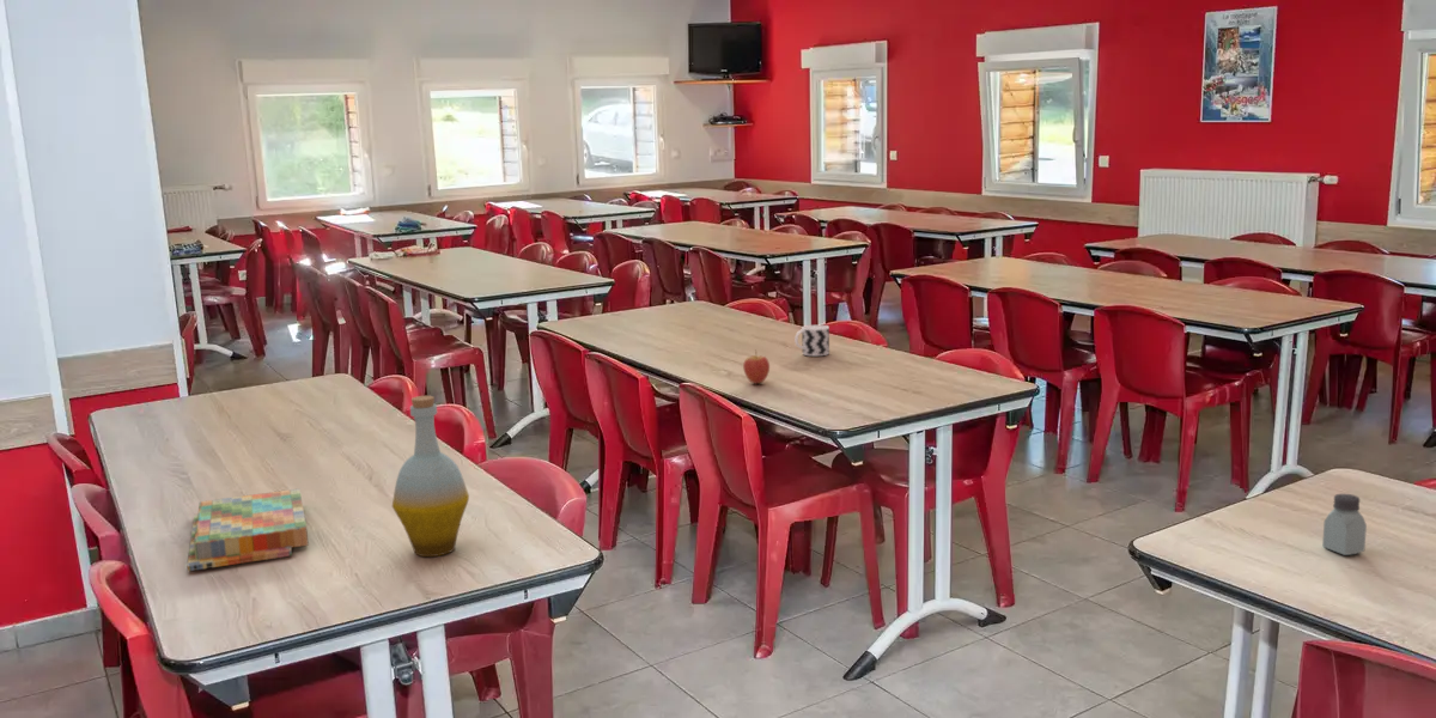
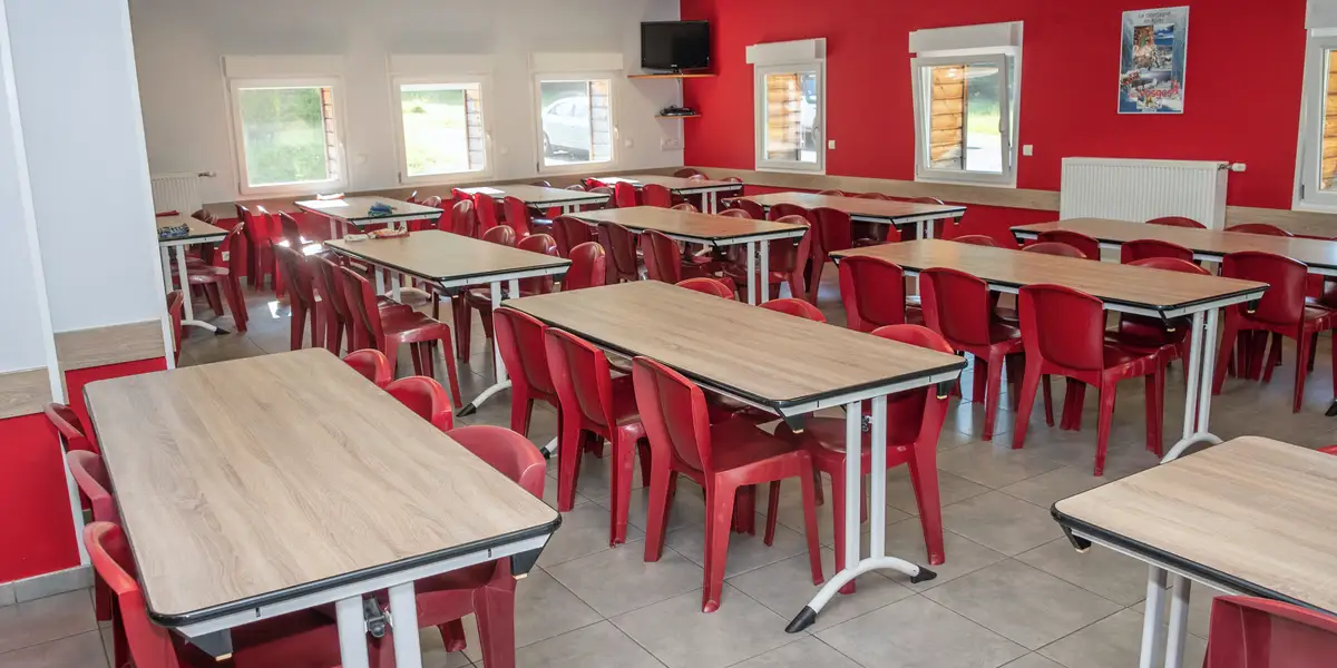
- cup [793,324,830,357]
- bottle [391,395,470,558]
- saltshaker [1321,493,1368,556]
- fruit [742,348,771,385]
- board game [187,487,310,572]
